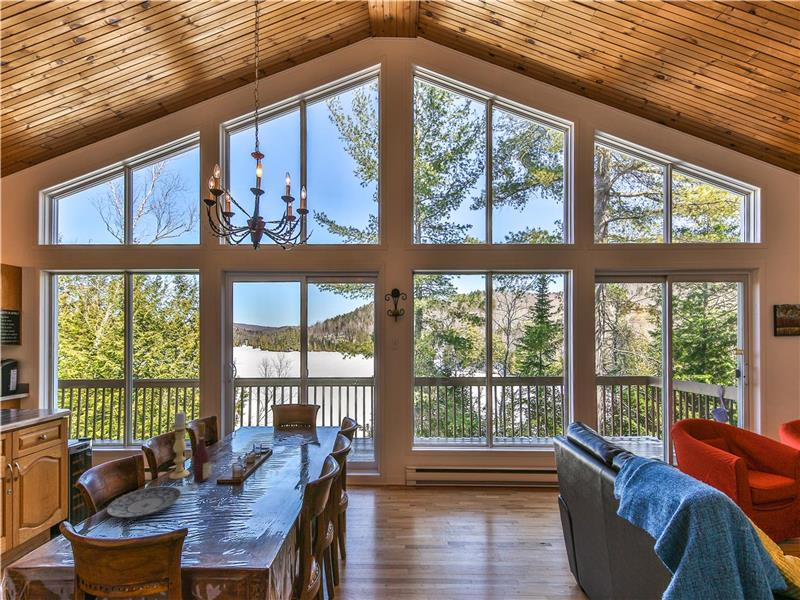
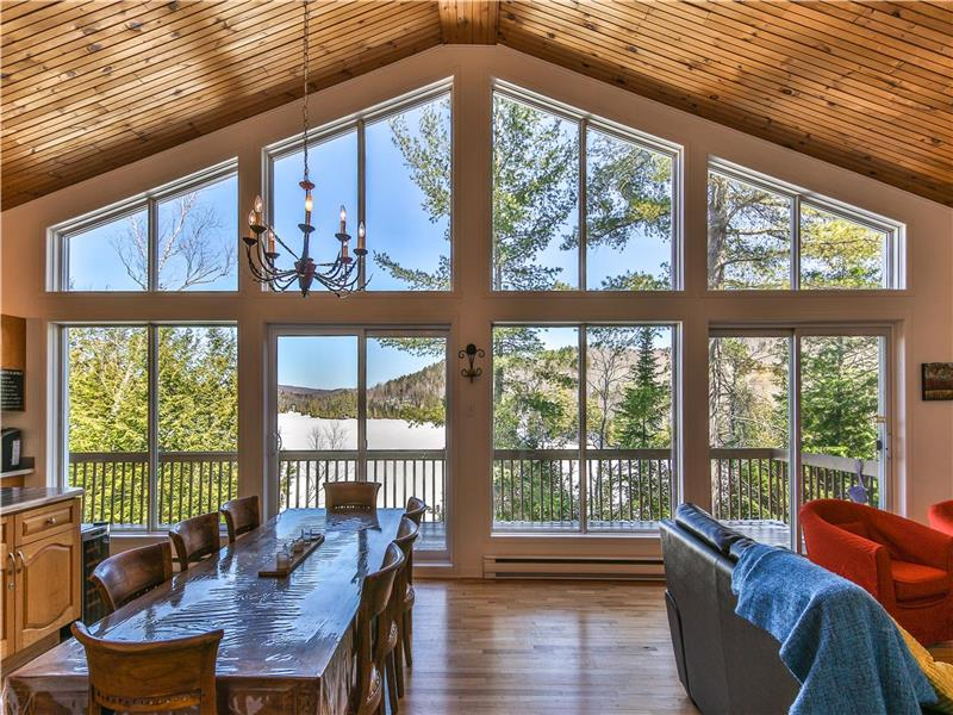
- wine bottle [193,422,211,483]
- candle holder [168,411,190,480]
- plate [106,485,182,519]
